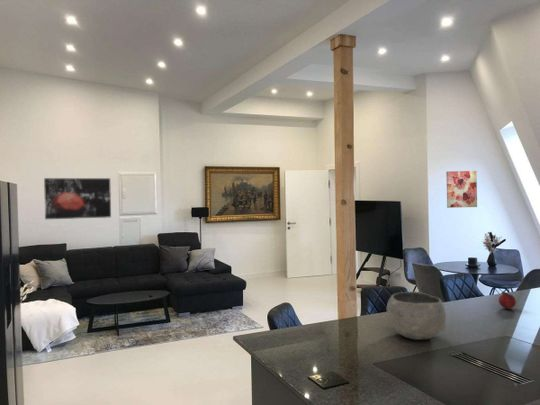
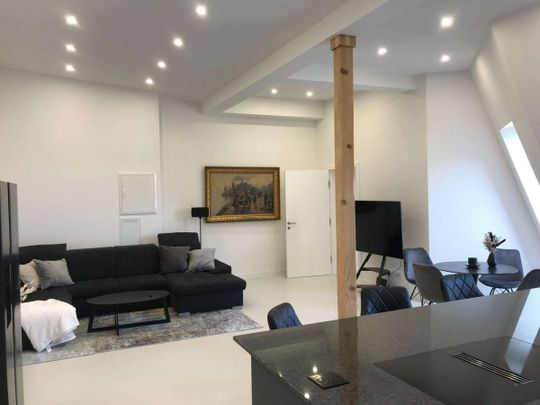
- bowl [385,291,447,341]
- fruit [498,291,517,310]
- wall art [43,177,112,220]
- wall art [445,170,478,209]
